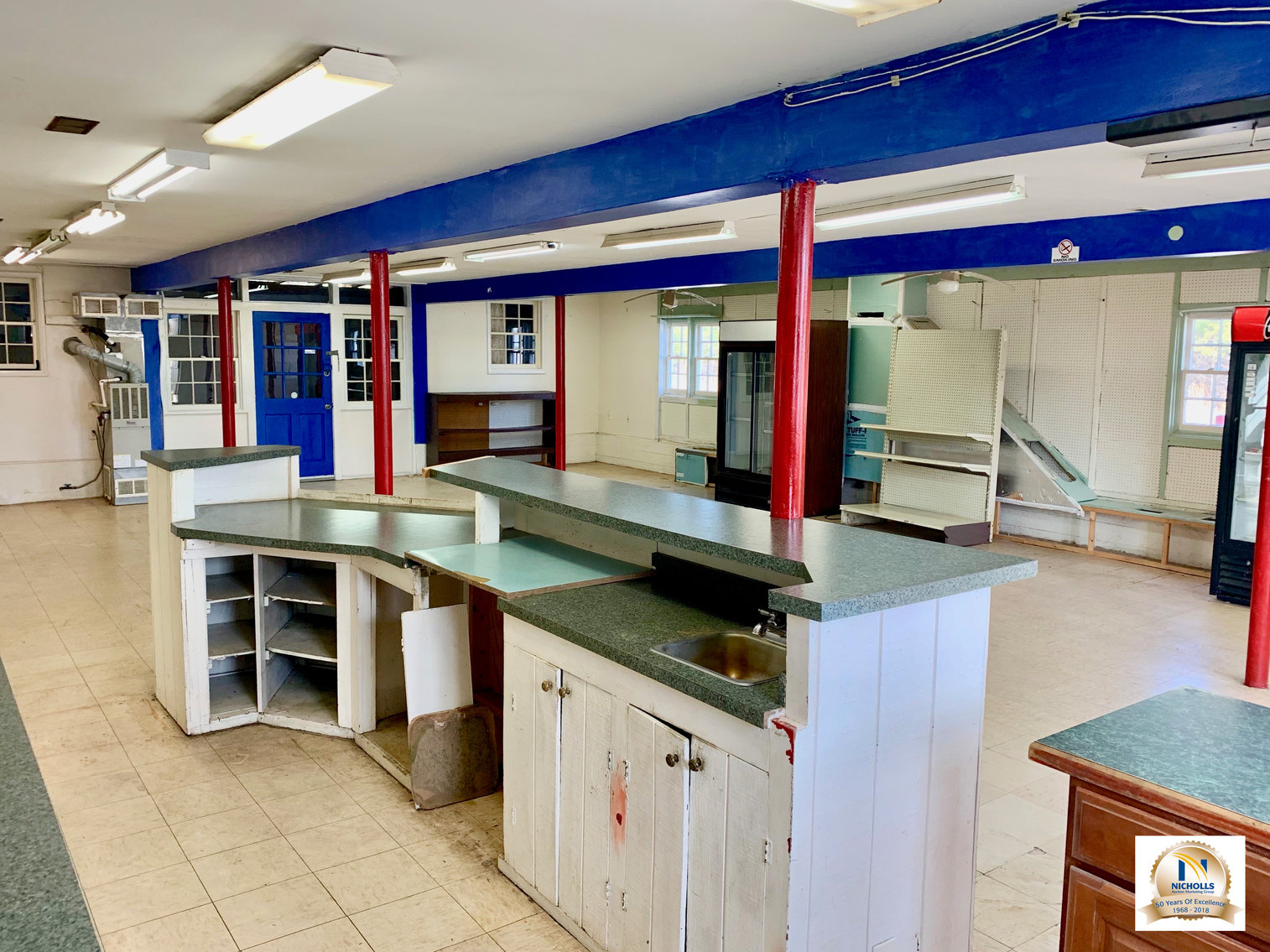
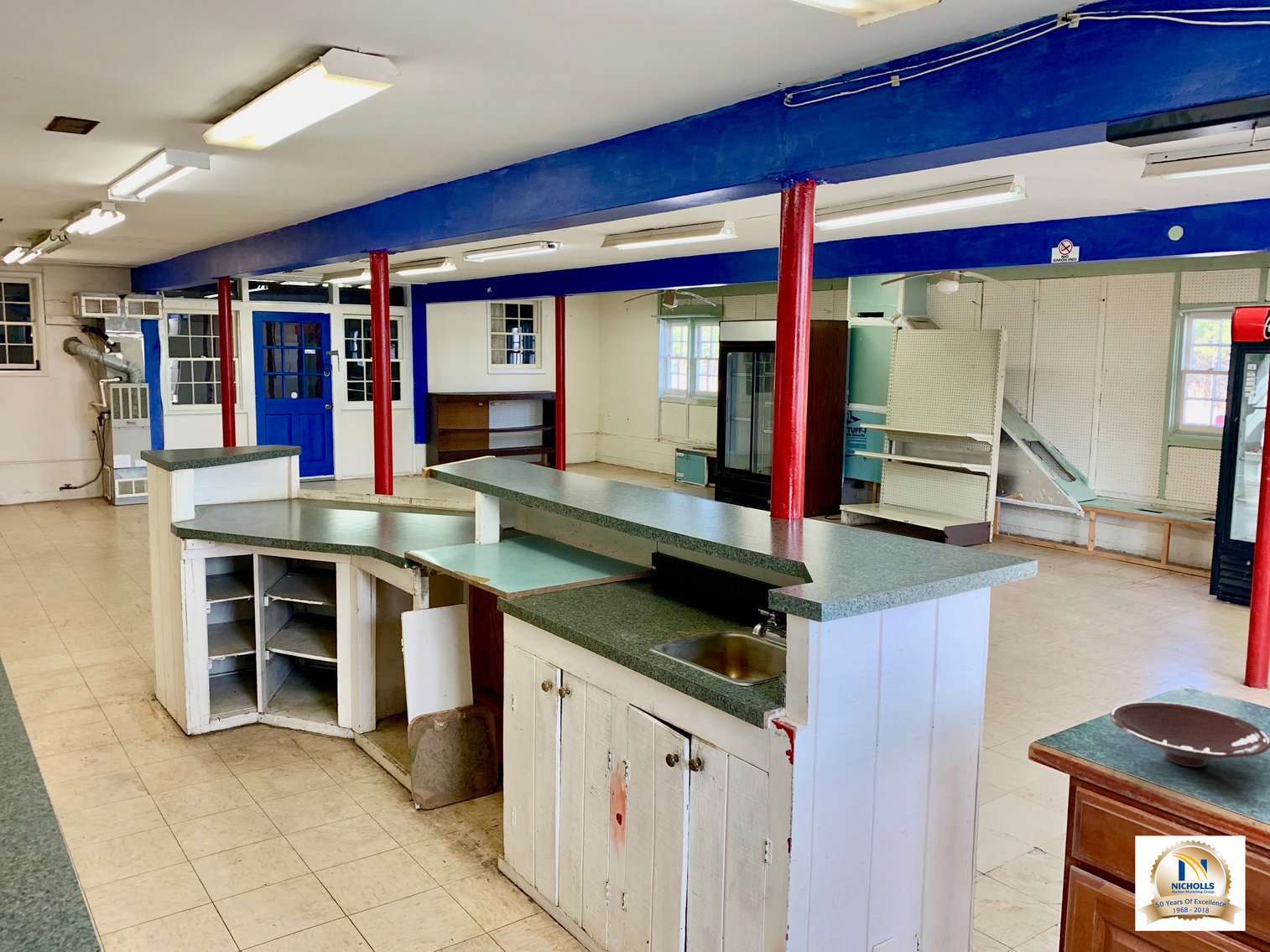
+ bowl [1109,700,1270,768]
